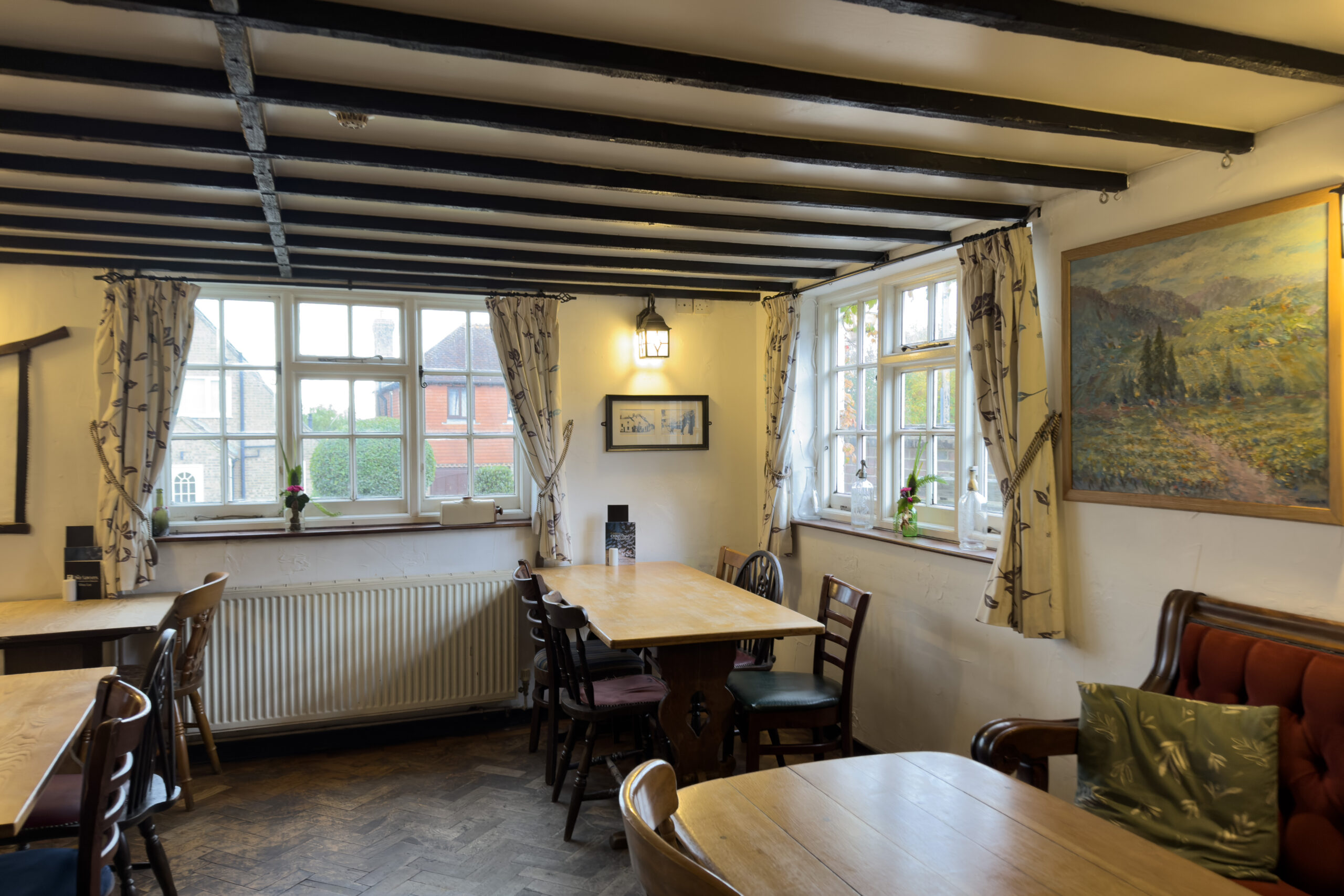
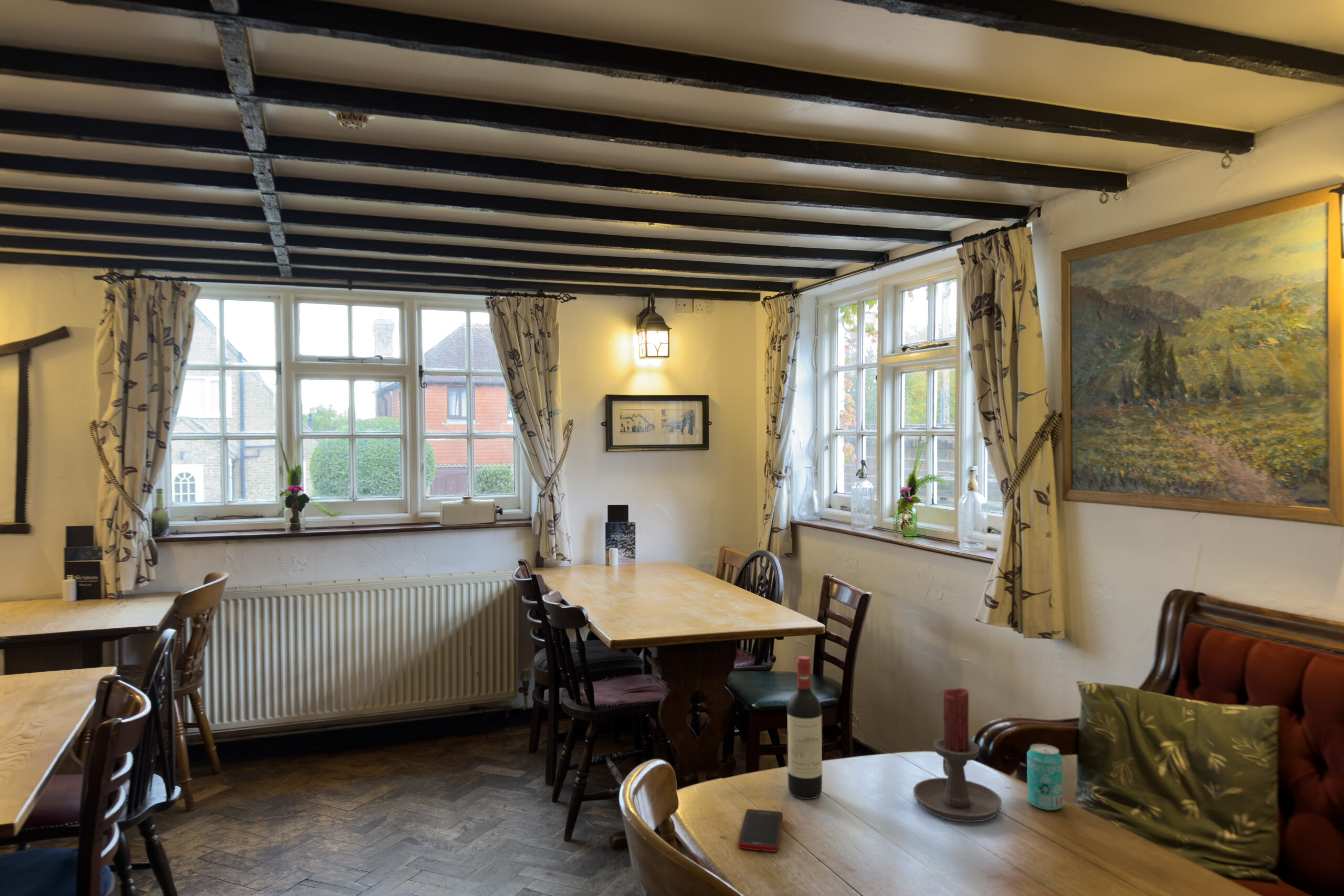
+ candle holder [913,688,1003,823]
+ cell phone [738,808,784,852]
+ wine bottle [786,656,823,799]
+ beverage can [1026,743,1063,810]
